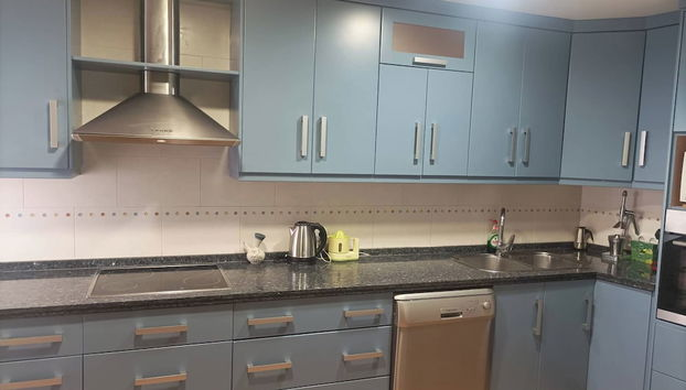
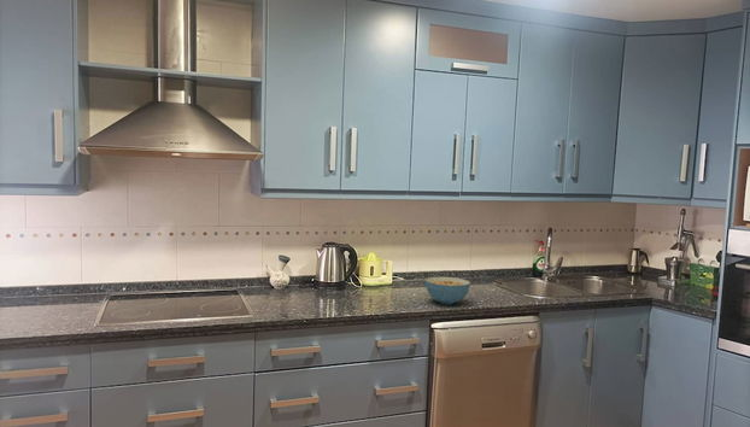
+ cereal bowl [424,276,471,305]
